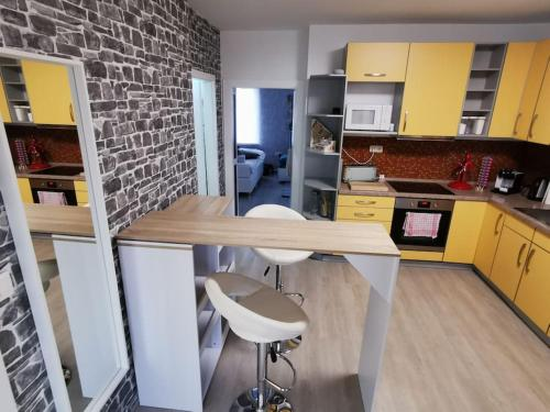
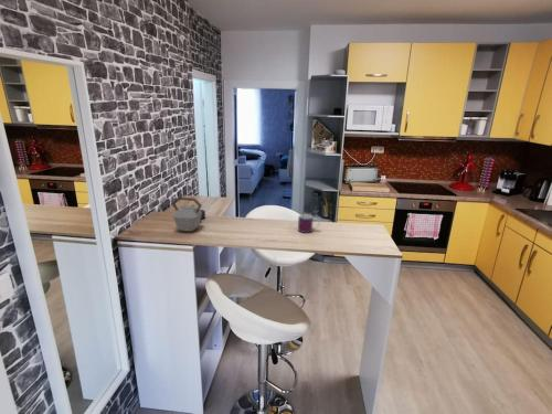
+ mug [297,213,321,234]
+ kettle [171,197,206,233]
